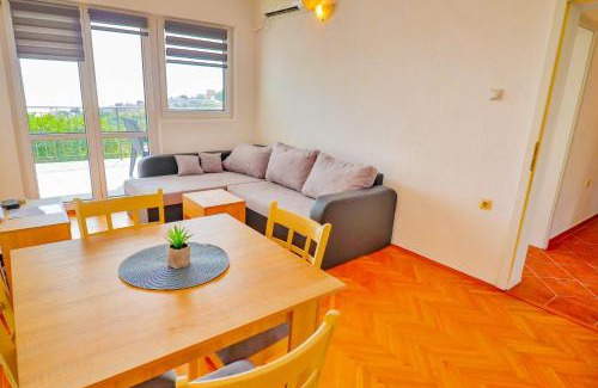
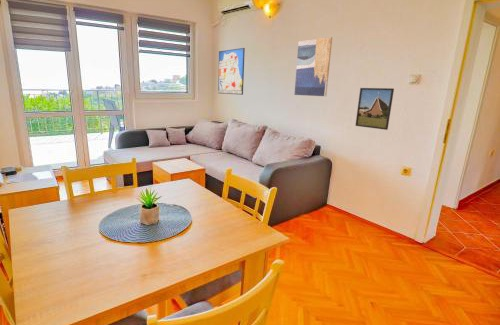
+ wall art [217,47,246,96]
+ wall art [293,36,333,97]
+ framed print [354,87,395,131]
